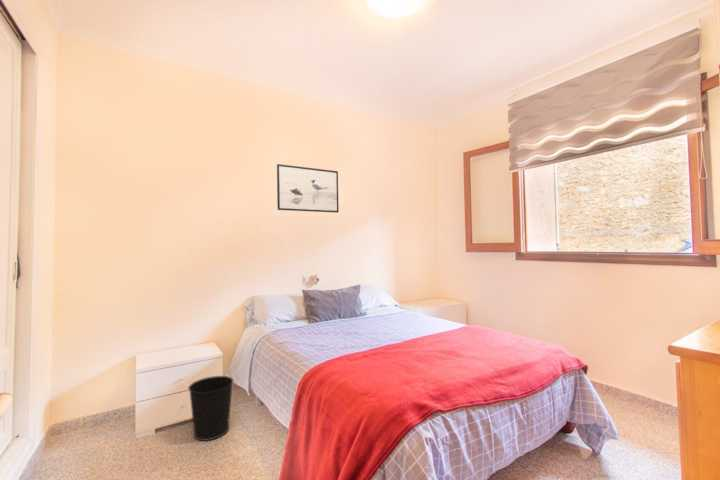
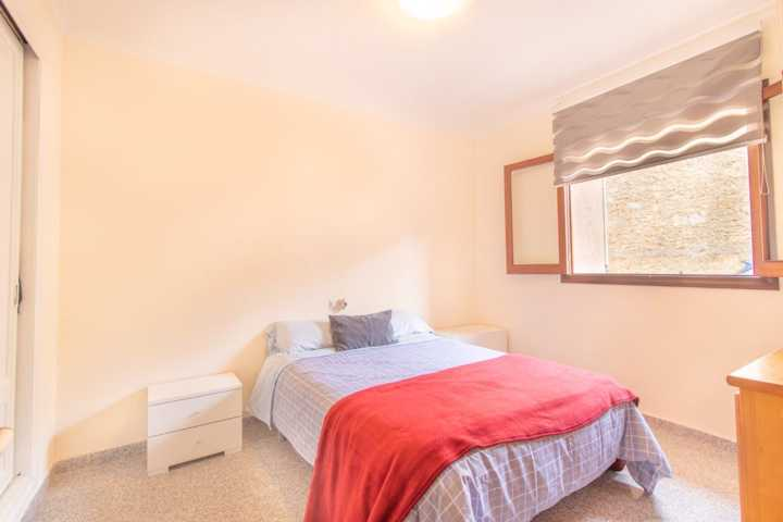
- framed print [276,163,340,214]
- wastebasket [187,375,234,442]
